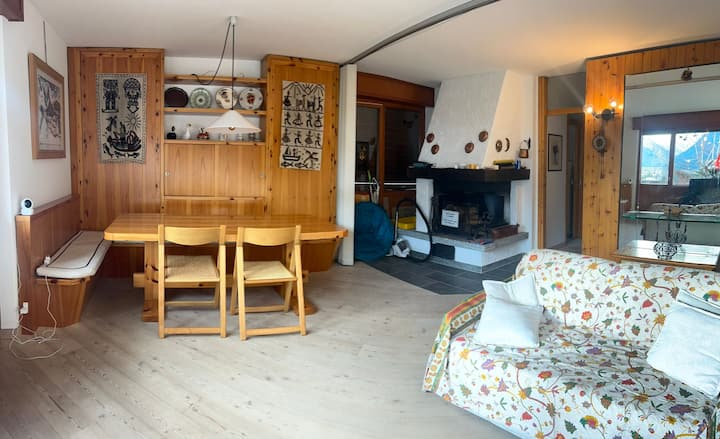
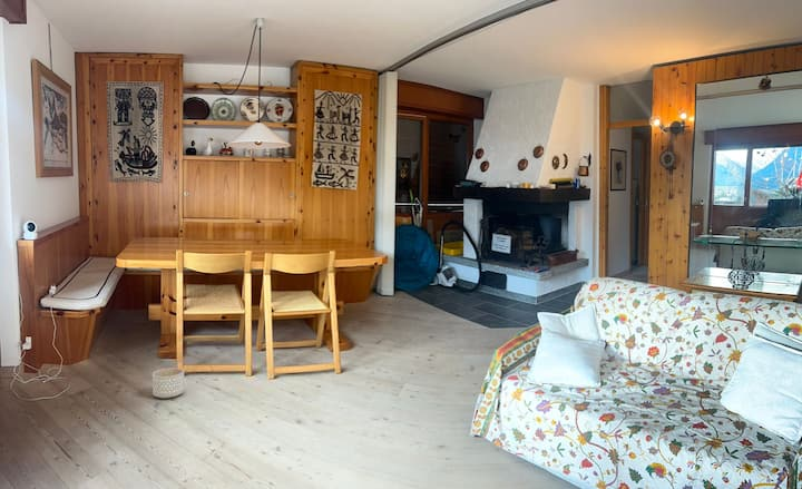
+ planter [151,366,185,400]
